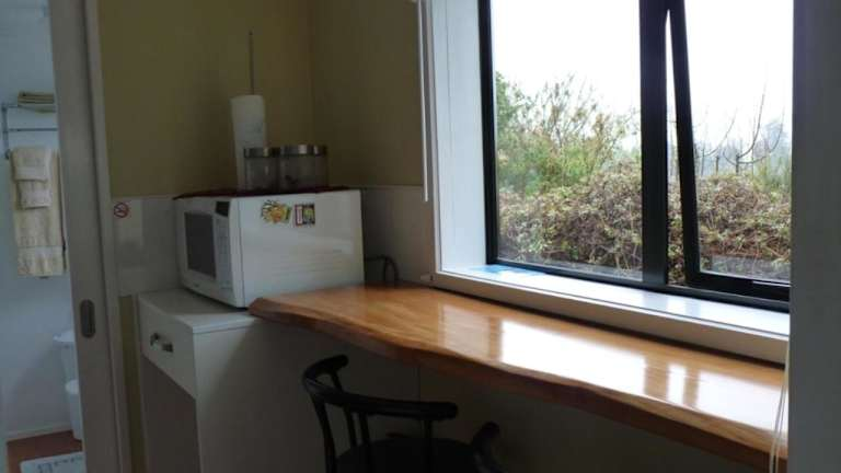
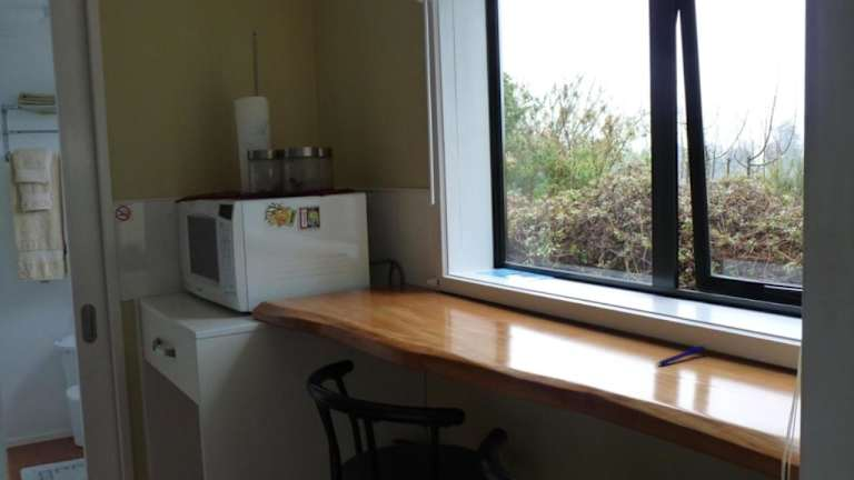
+ pen [657,344,706,367]
